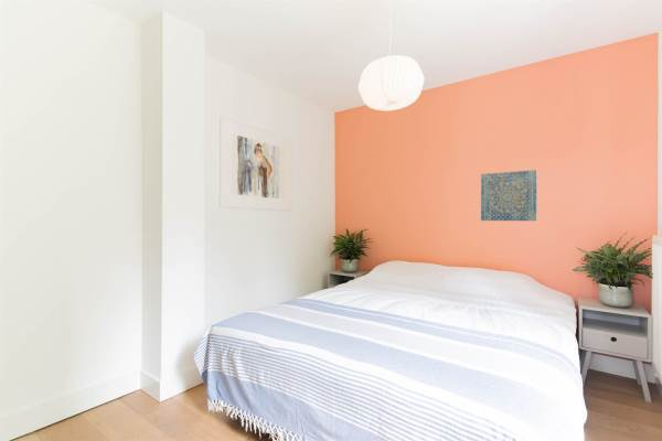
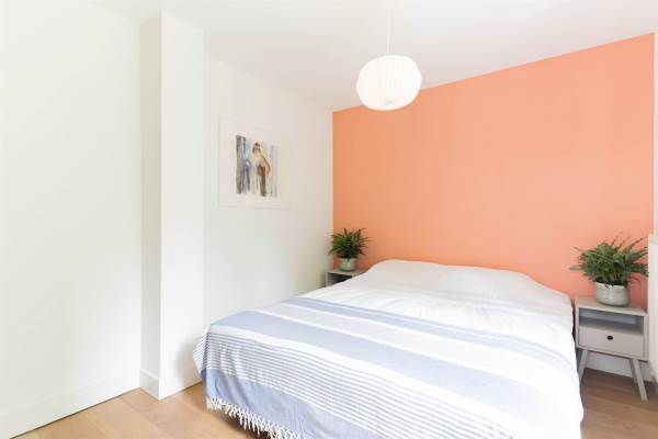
- wall art [480,169,538,222]
